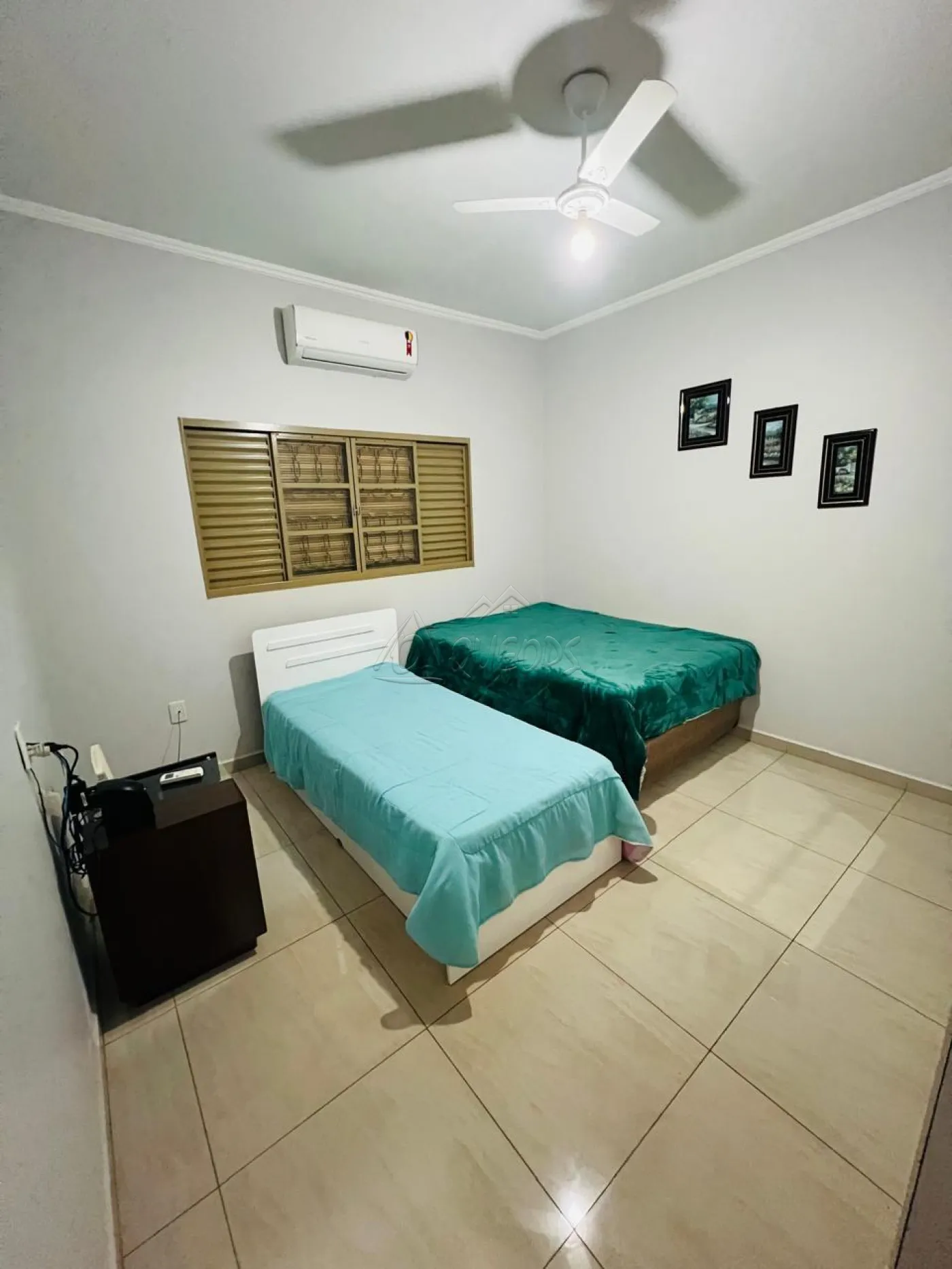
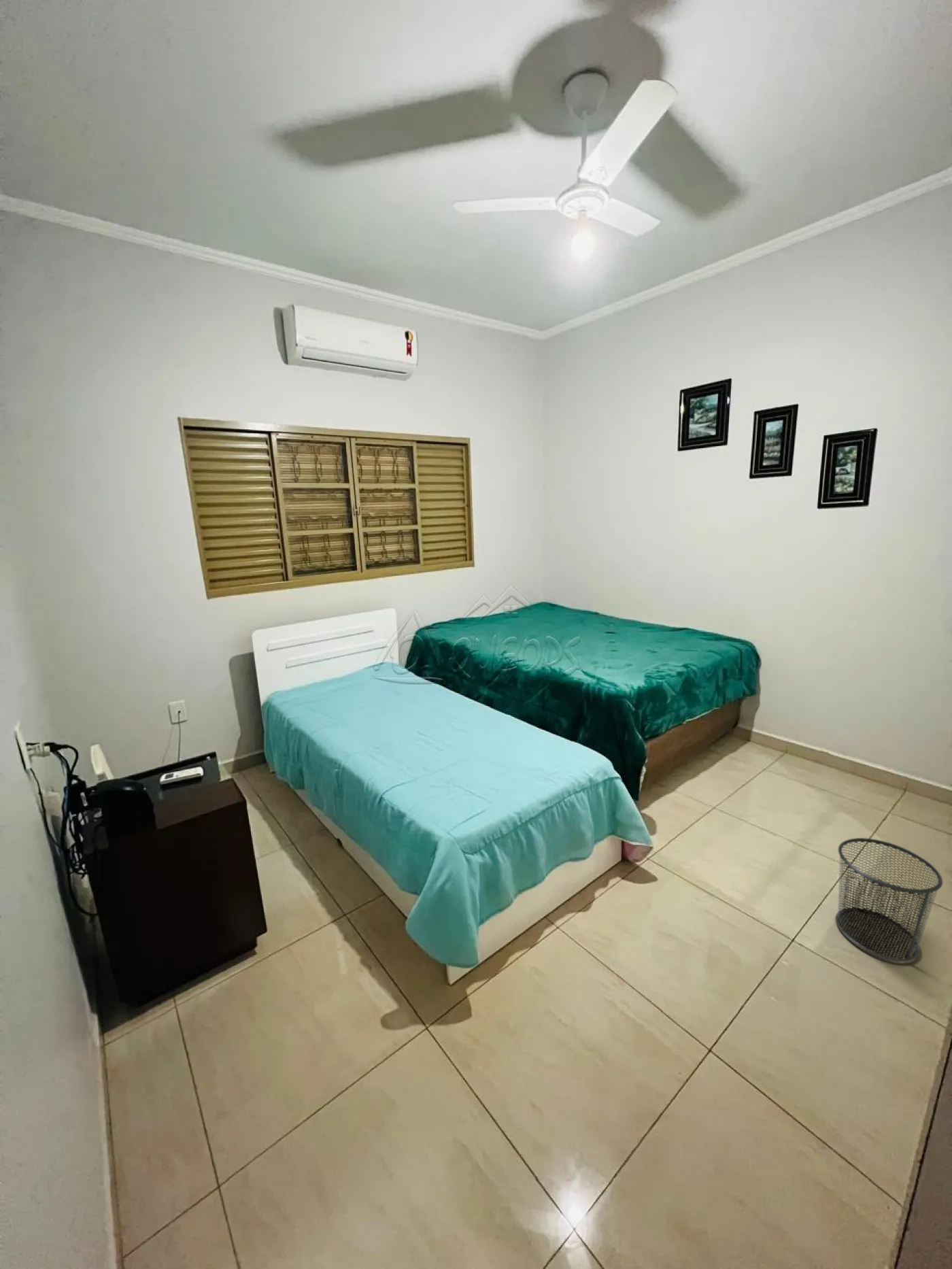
+ waste bin [835,837,943,962]
